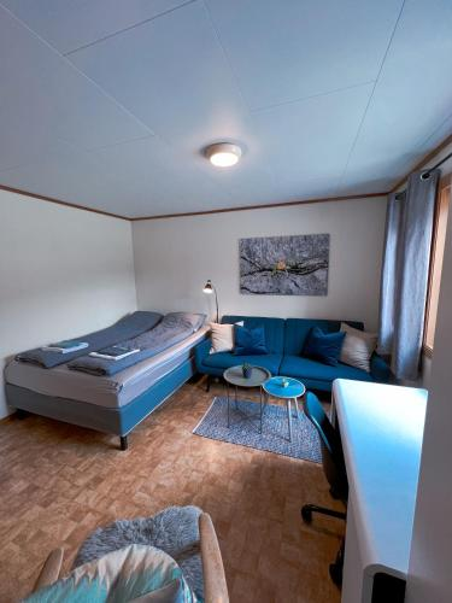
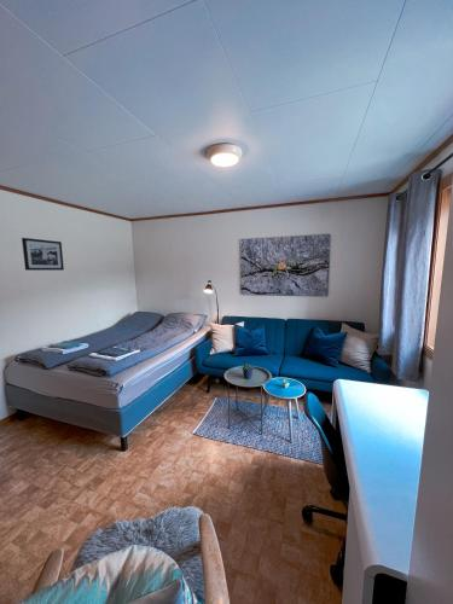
+ picture frame [21,237,65,272]
